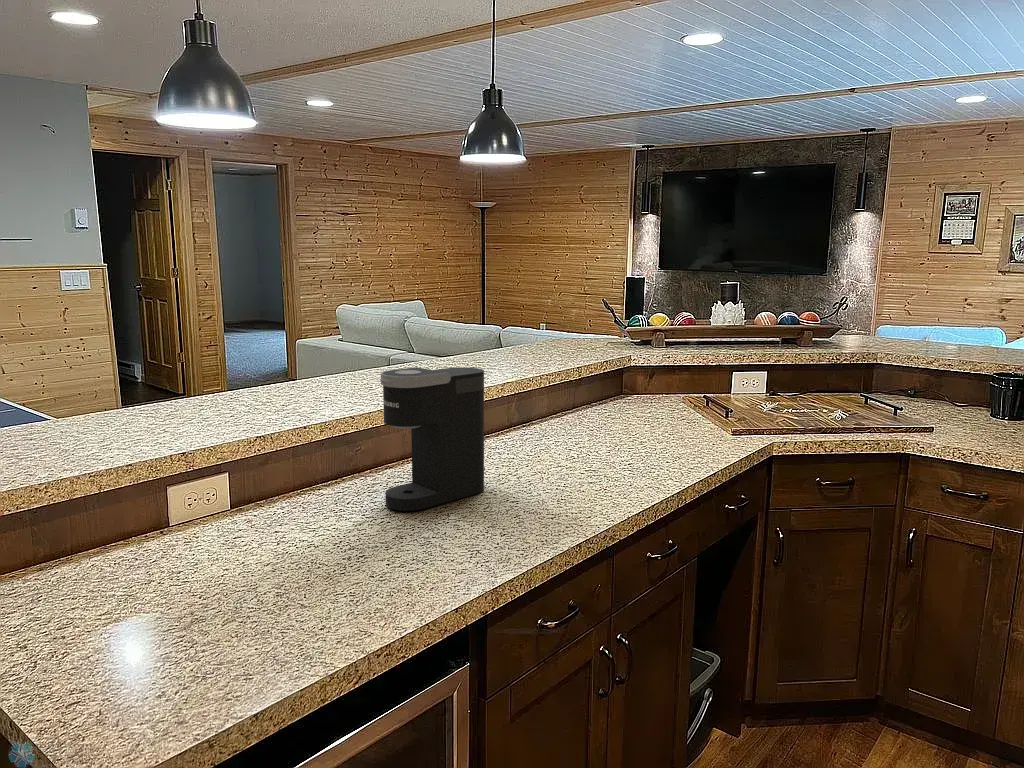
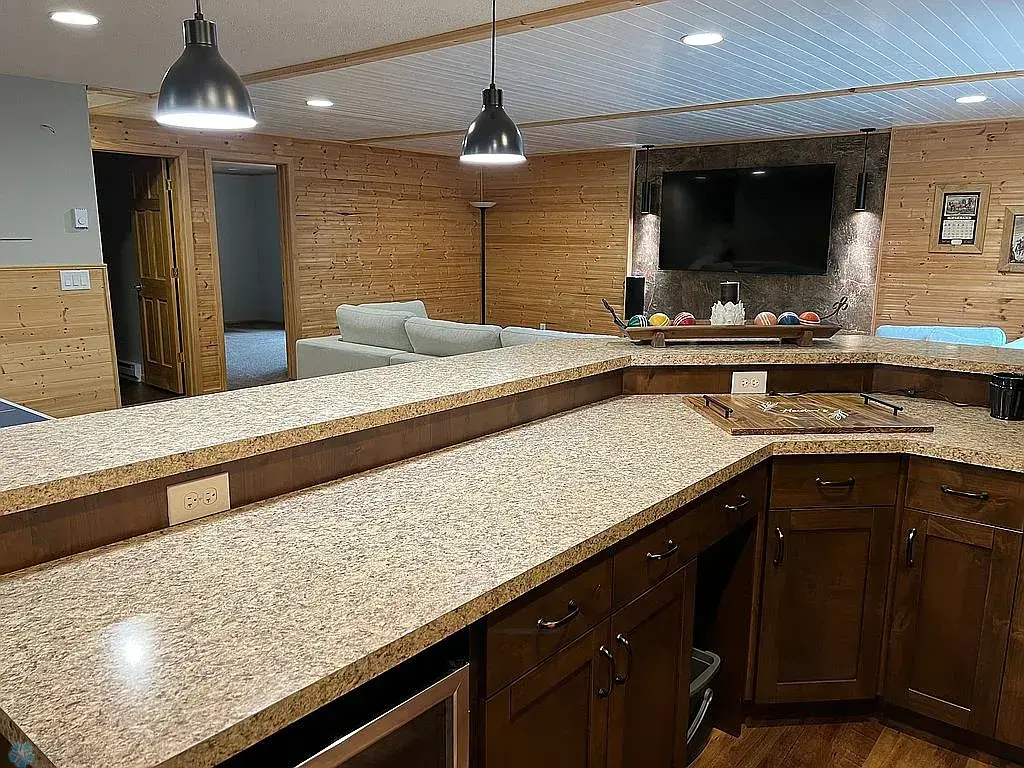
- coffee maker [379,366,485,512]
